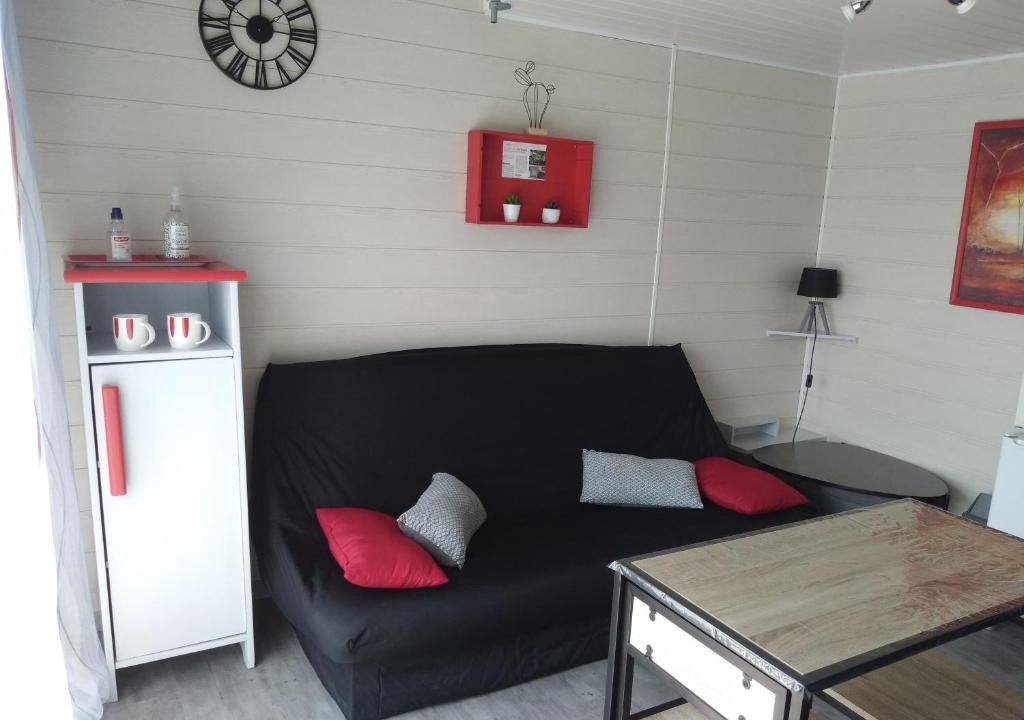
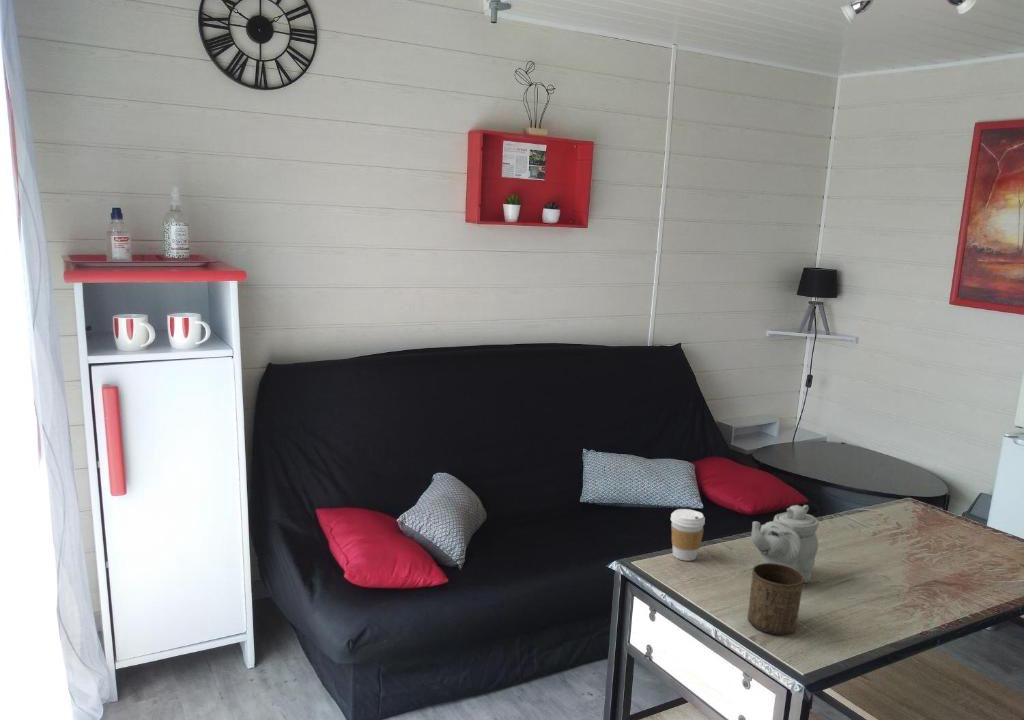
+ teapot [750,504,820,583]
+ coffee cup [670,508,706,562]
+ cup [746,562,805,635]
